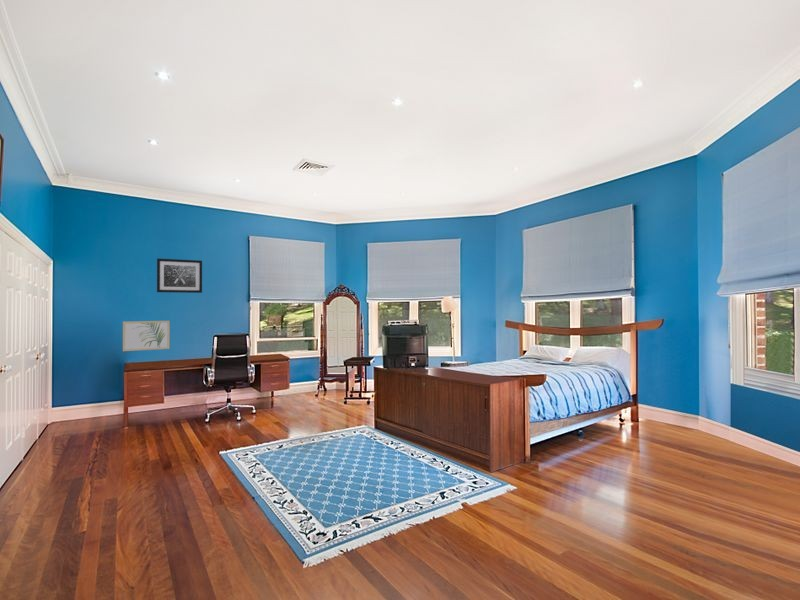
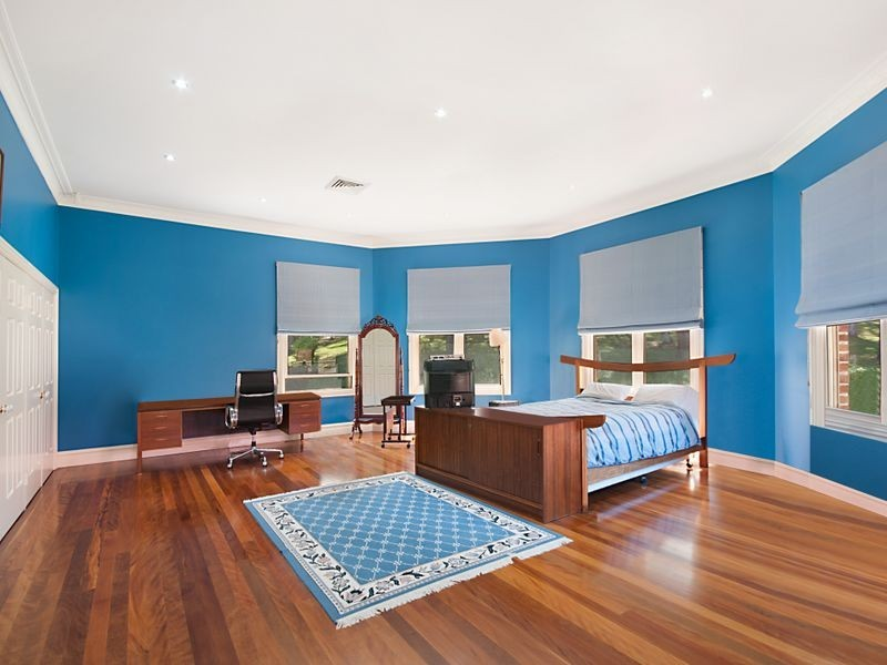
- wall art [156,257,203,294]
- wall art [122,320,171,352]
